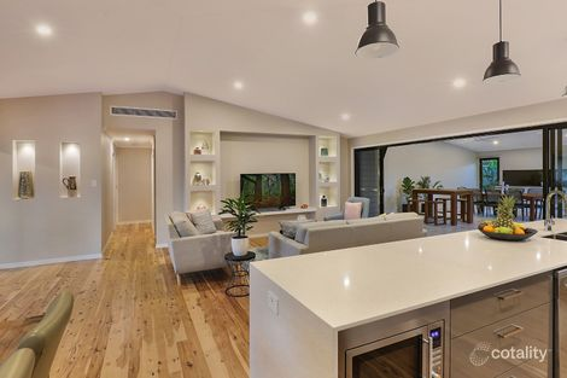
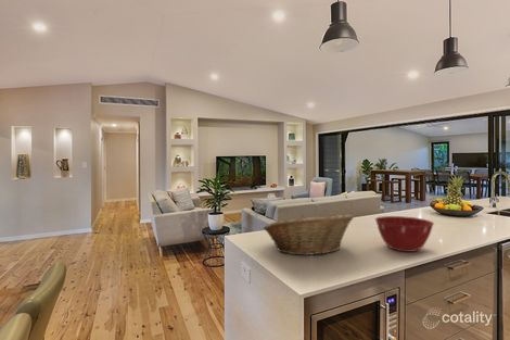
+ fruit basket [263,213,355,256]
+ mixing bowl [374,215,435,253]
